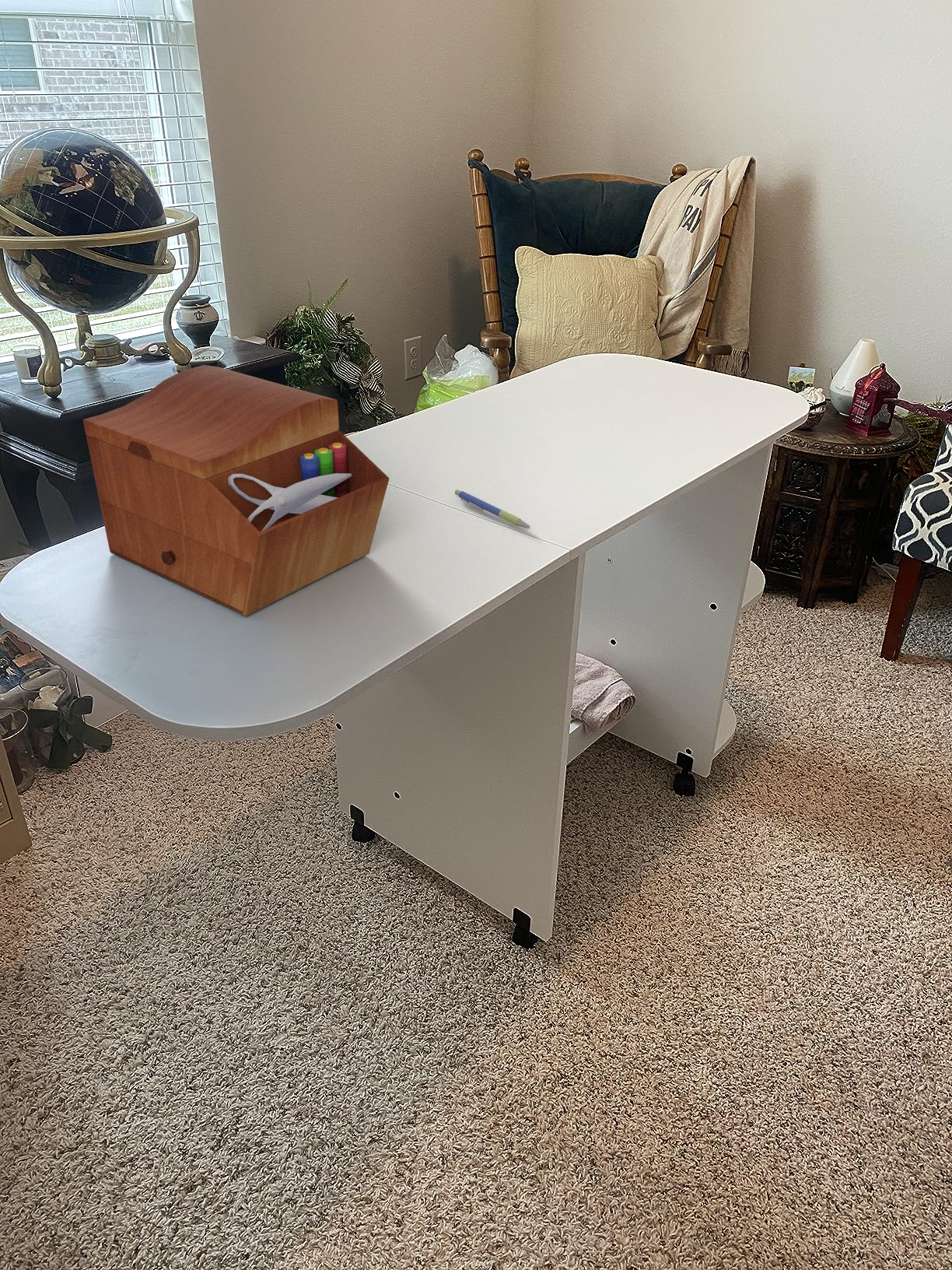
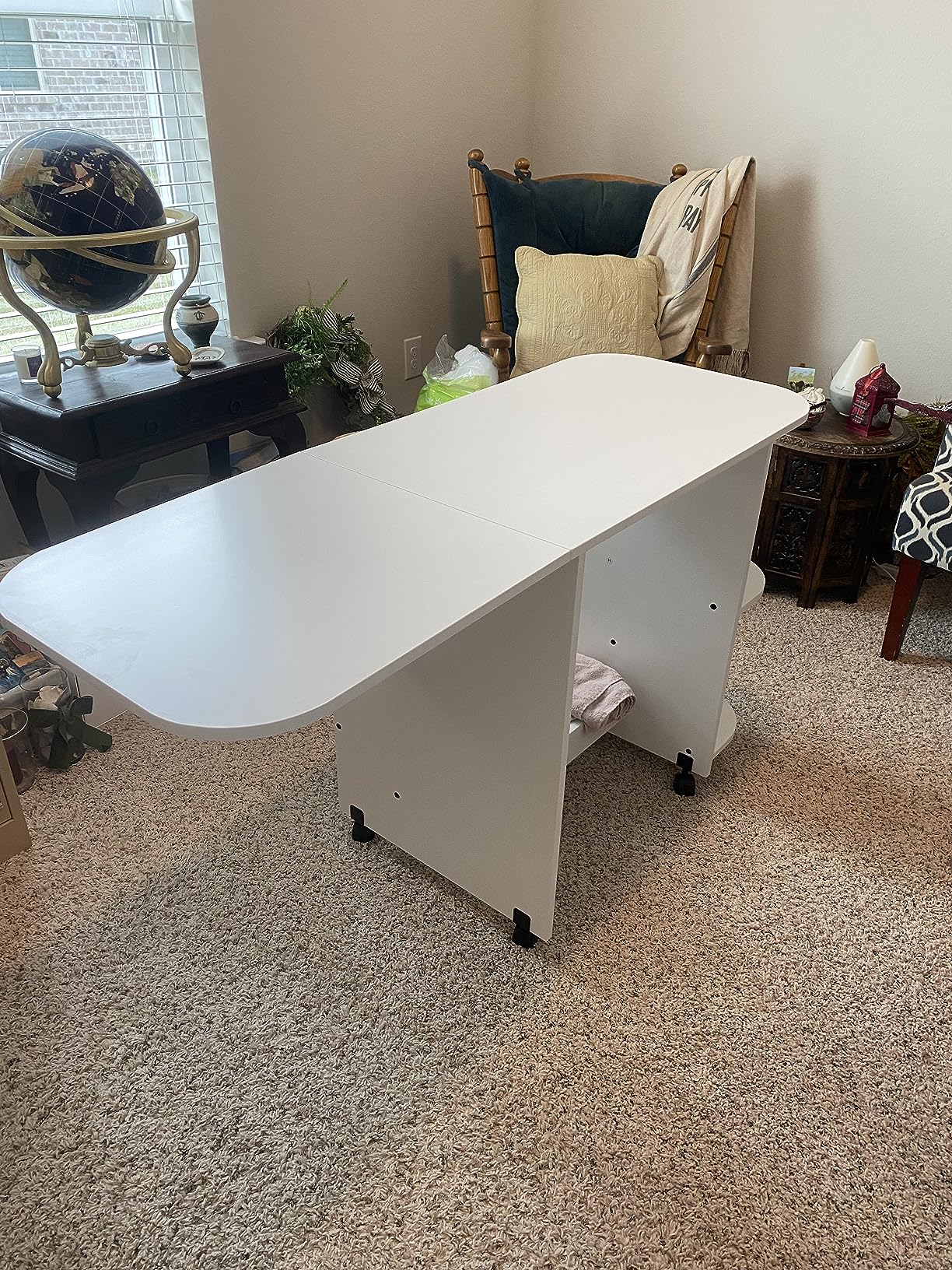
- sewing box [82,364,390,616]
- pen [454,489,531,529]
